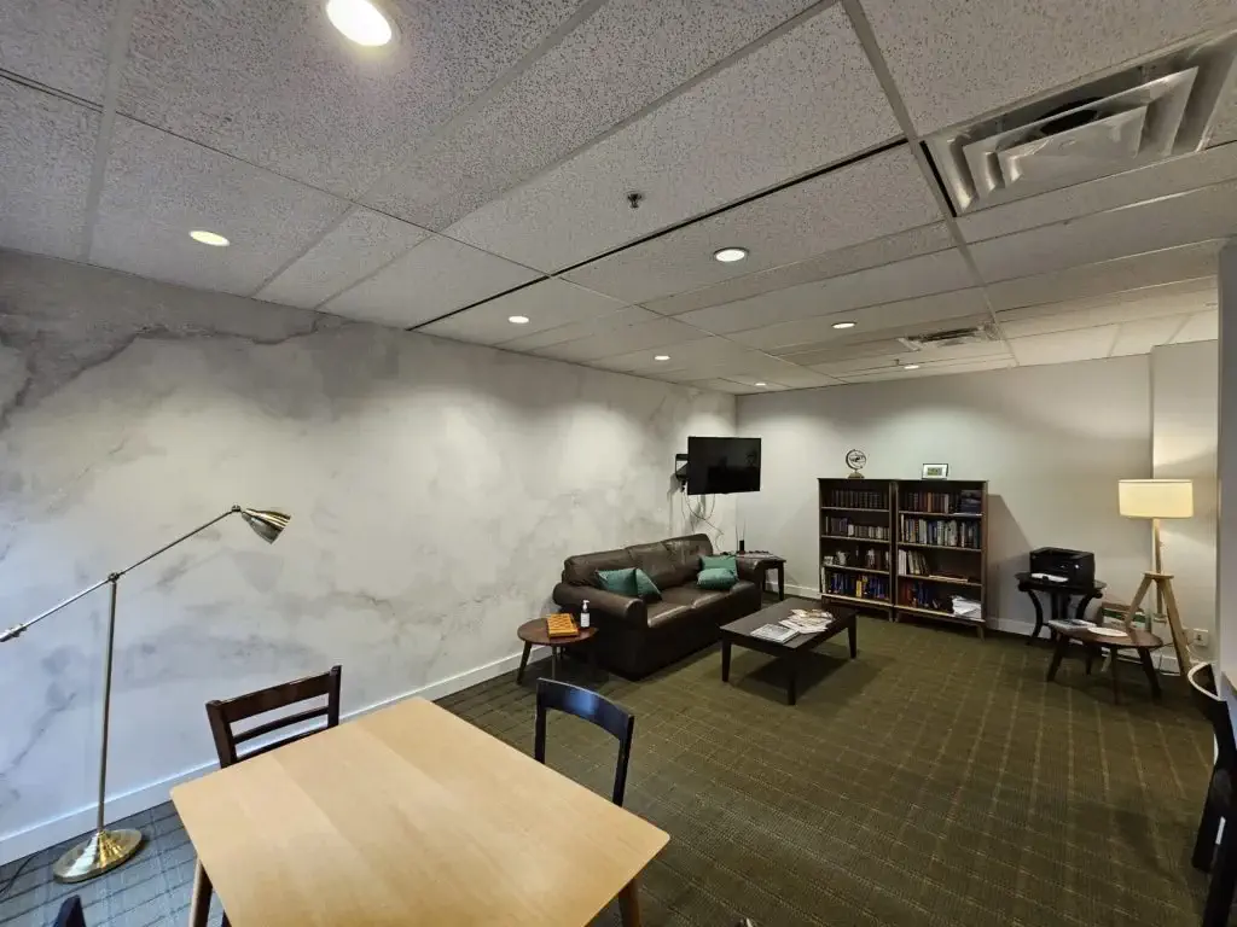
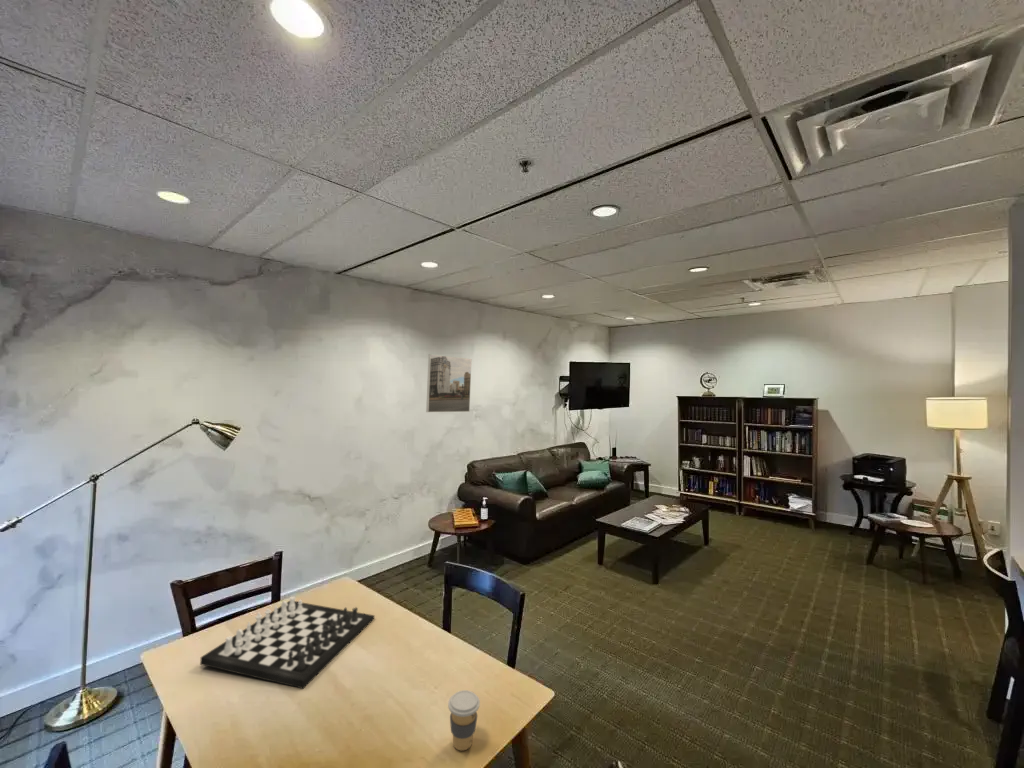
+ coffee cup [447,689,481,752]
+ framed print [425,353,473,413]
+ chessboard [199,595,375,690]
